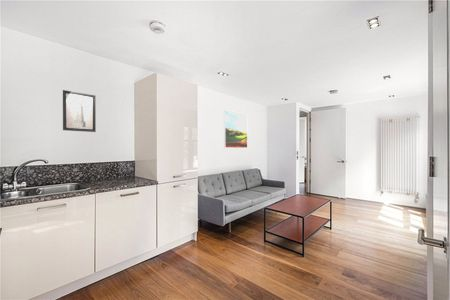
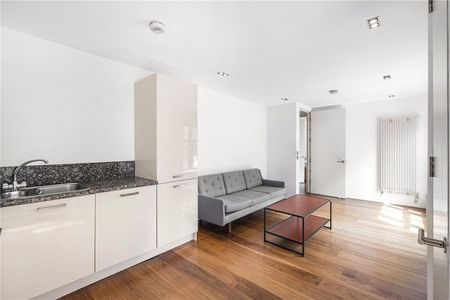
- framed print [223,109,248,149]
- wall art [62,89,97,133]
